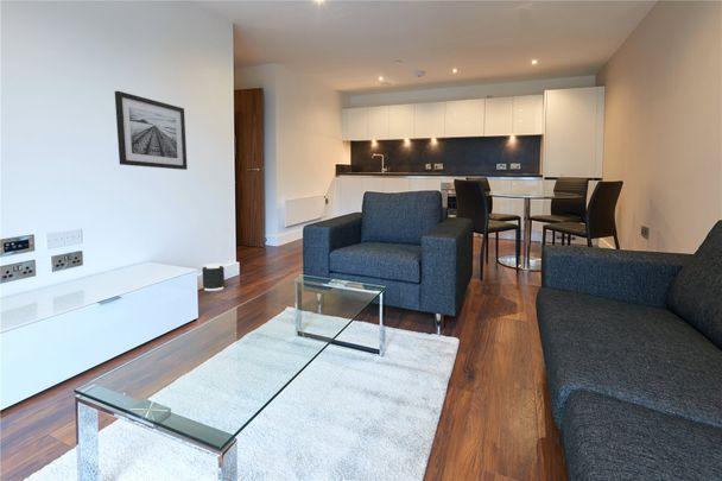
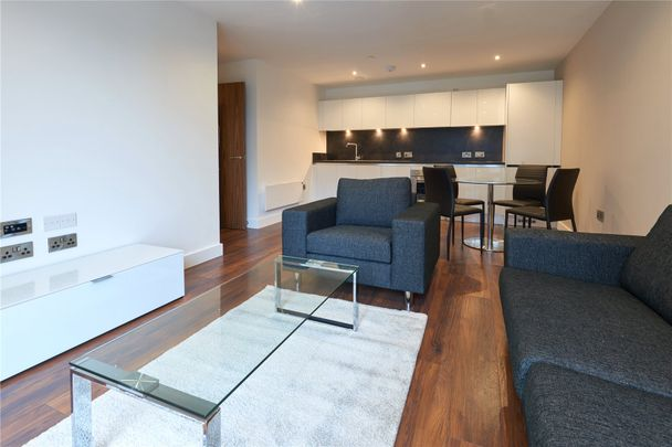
- speaker [201,262,226,292]
- wall art [114,90,189,171]
